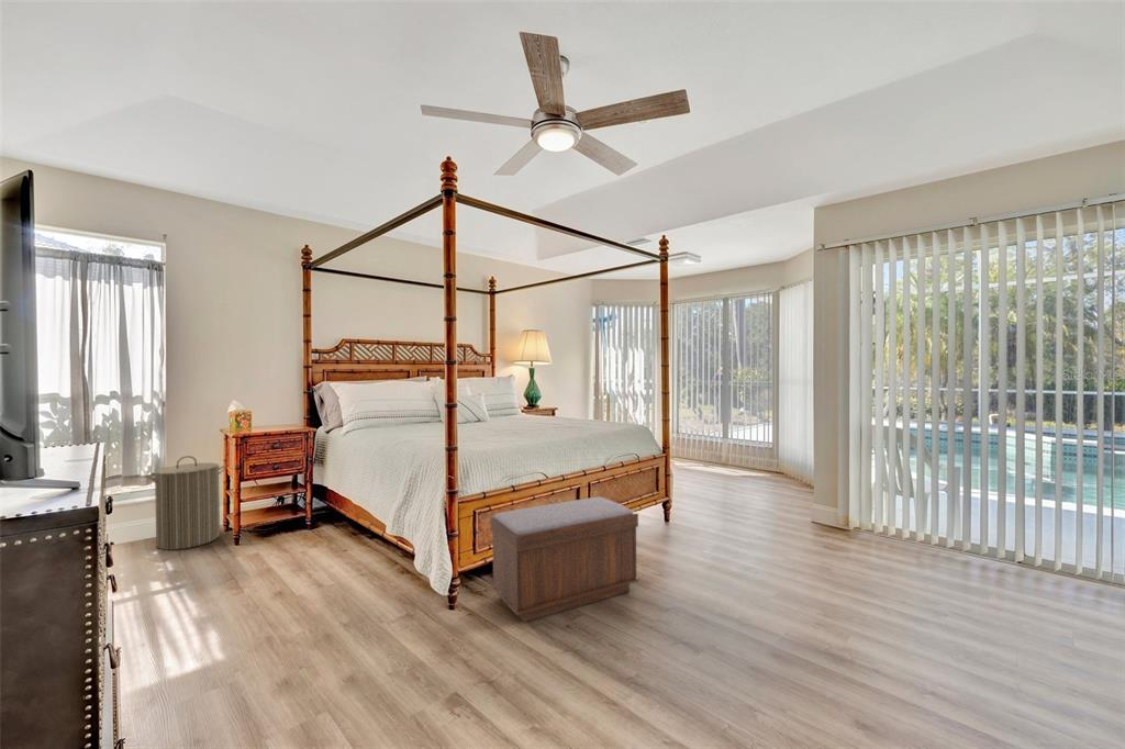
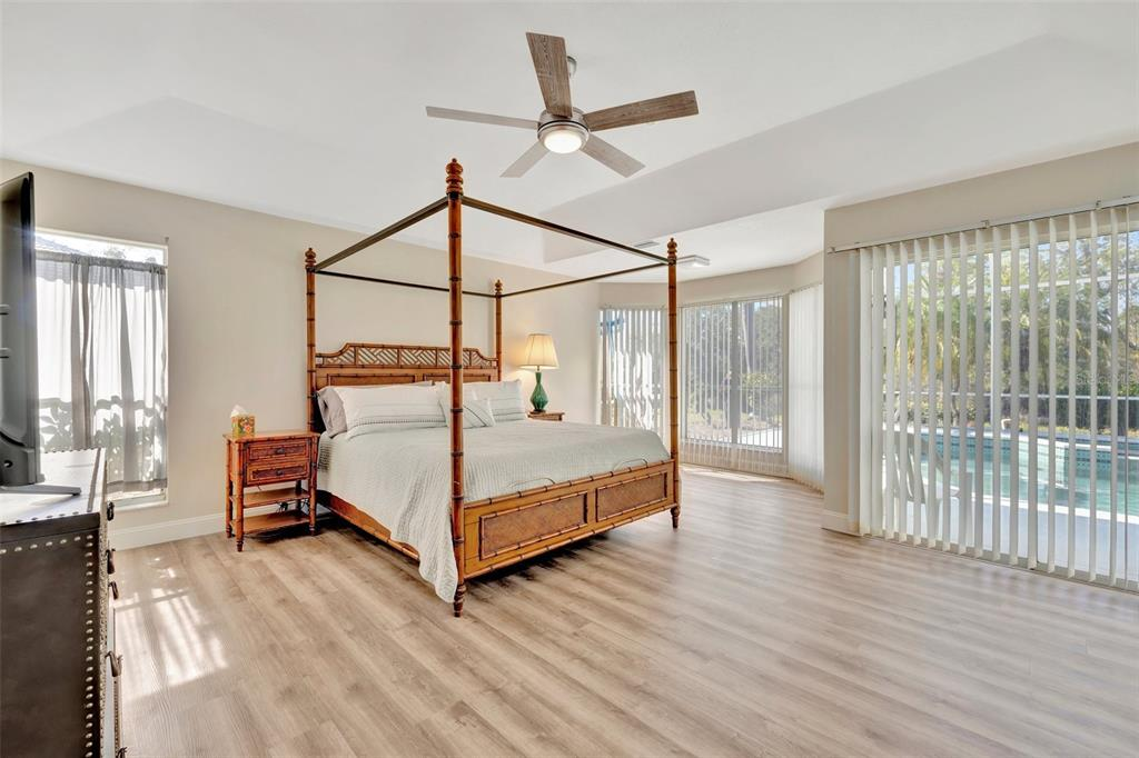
- bench [489,495,639,623]
- laundry hamper [145,455,226,551]
